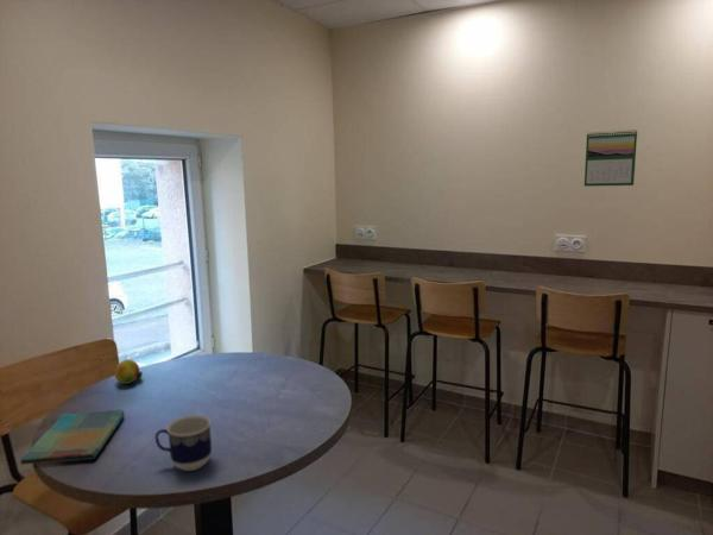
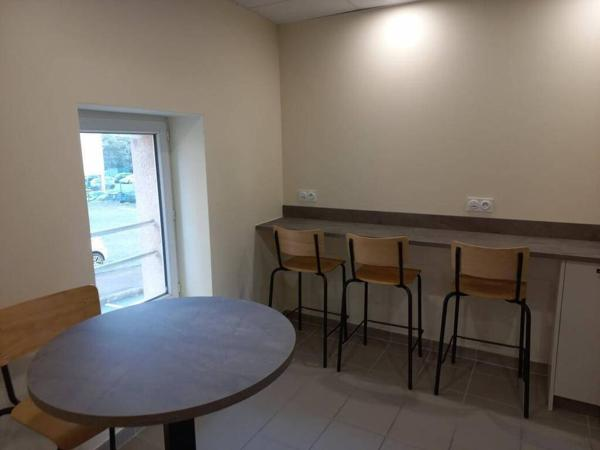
- dish towel [19,408,126,466]
- cup [154,414,213,472]
- calendar [583,128,638,188]
- fruit [114,358,144,385]
